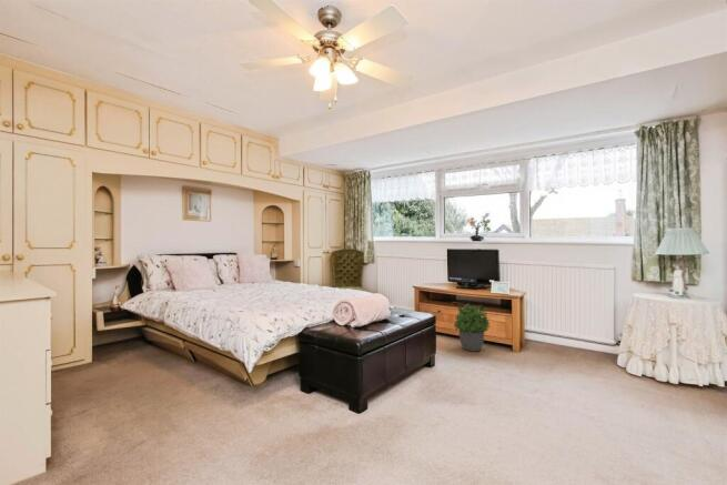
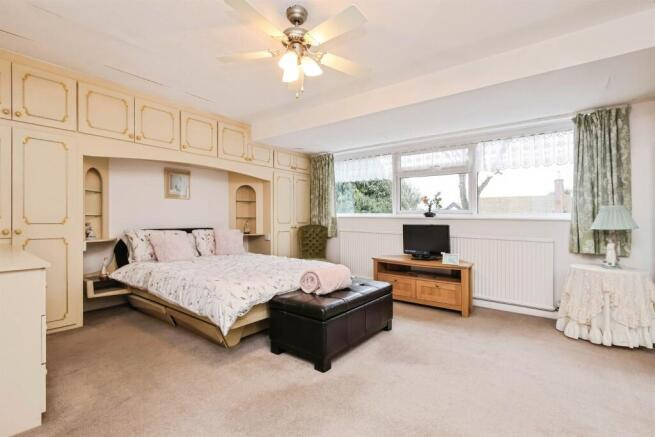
- potted plant [453,302,492,353]
